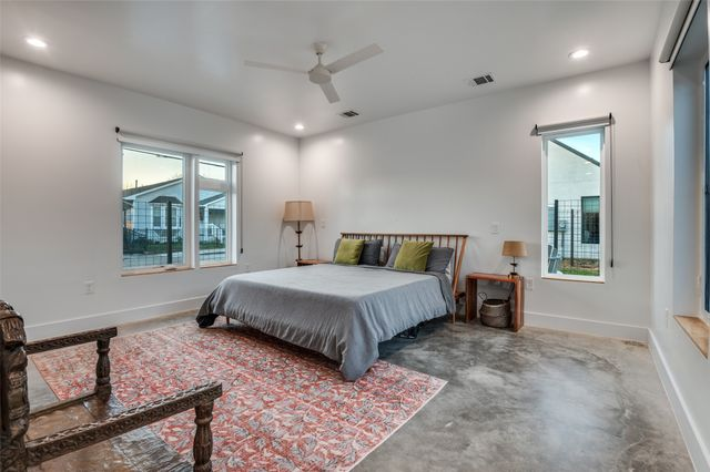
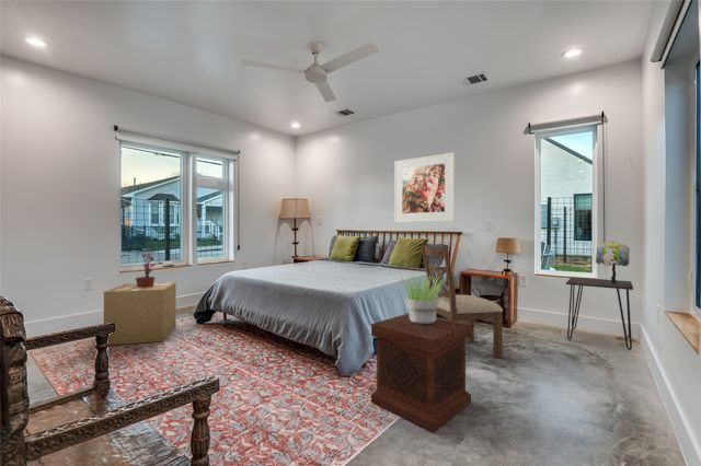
+ potted plant [395,272,448,324]
+ cardboard box [103,281,177,346]
+ side table [370,313,472,433]
+ table lamp [595,241,631,286]
+ desk [565,276,634,351]
+ chair [421,244,504,359]
+ potted plant [134,252,157,288]
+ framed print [393,151,456,223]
